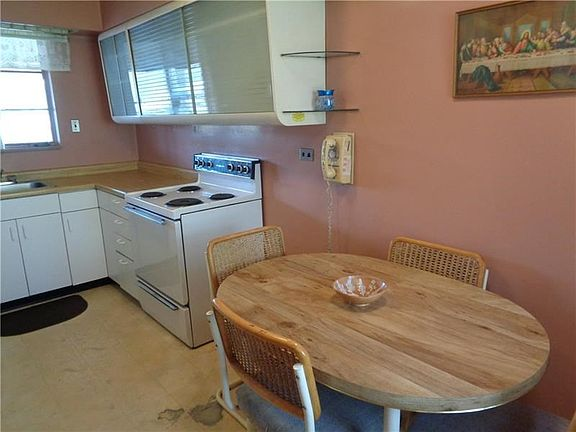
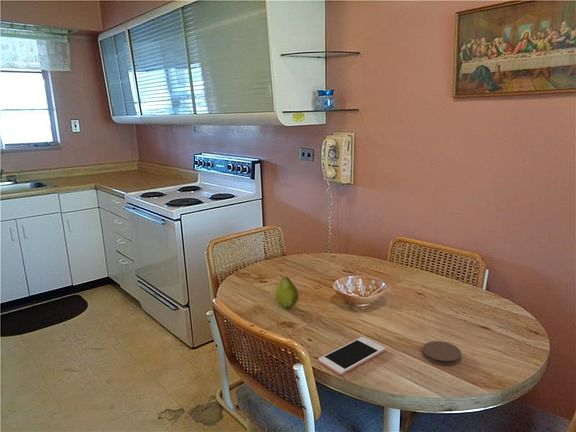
+ fruit [274,274,299,309]
+ coaster [422,340,462,366]
+ cell phone [318,336,386,376]
